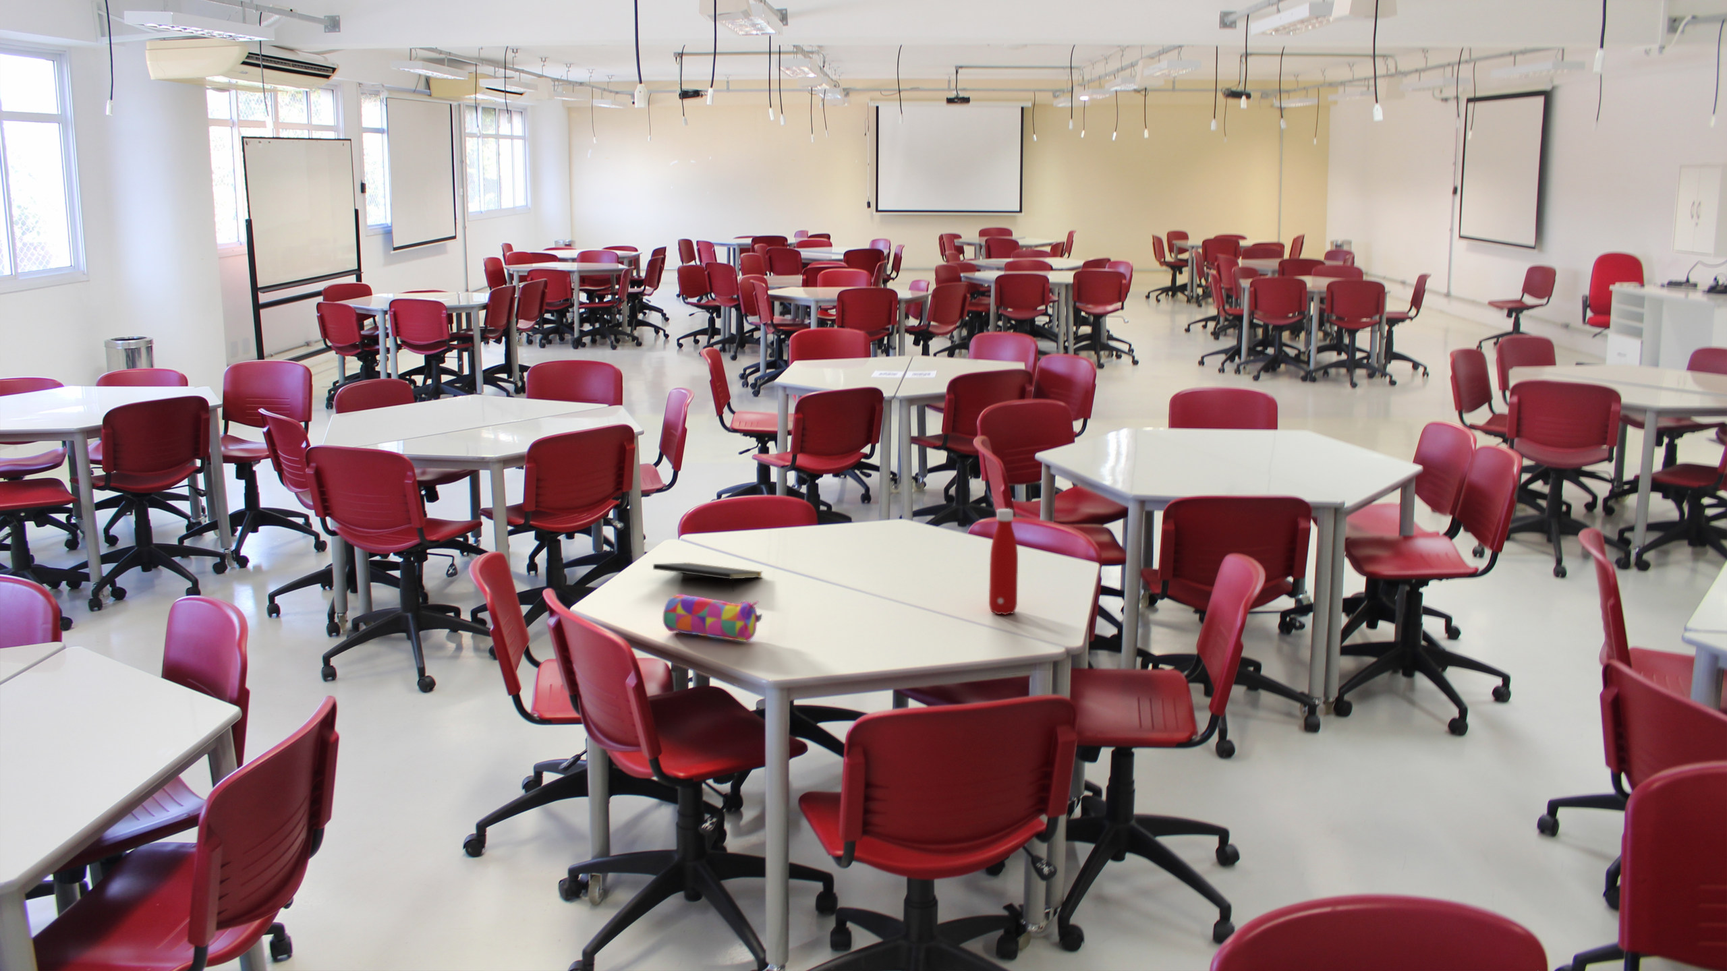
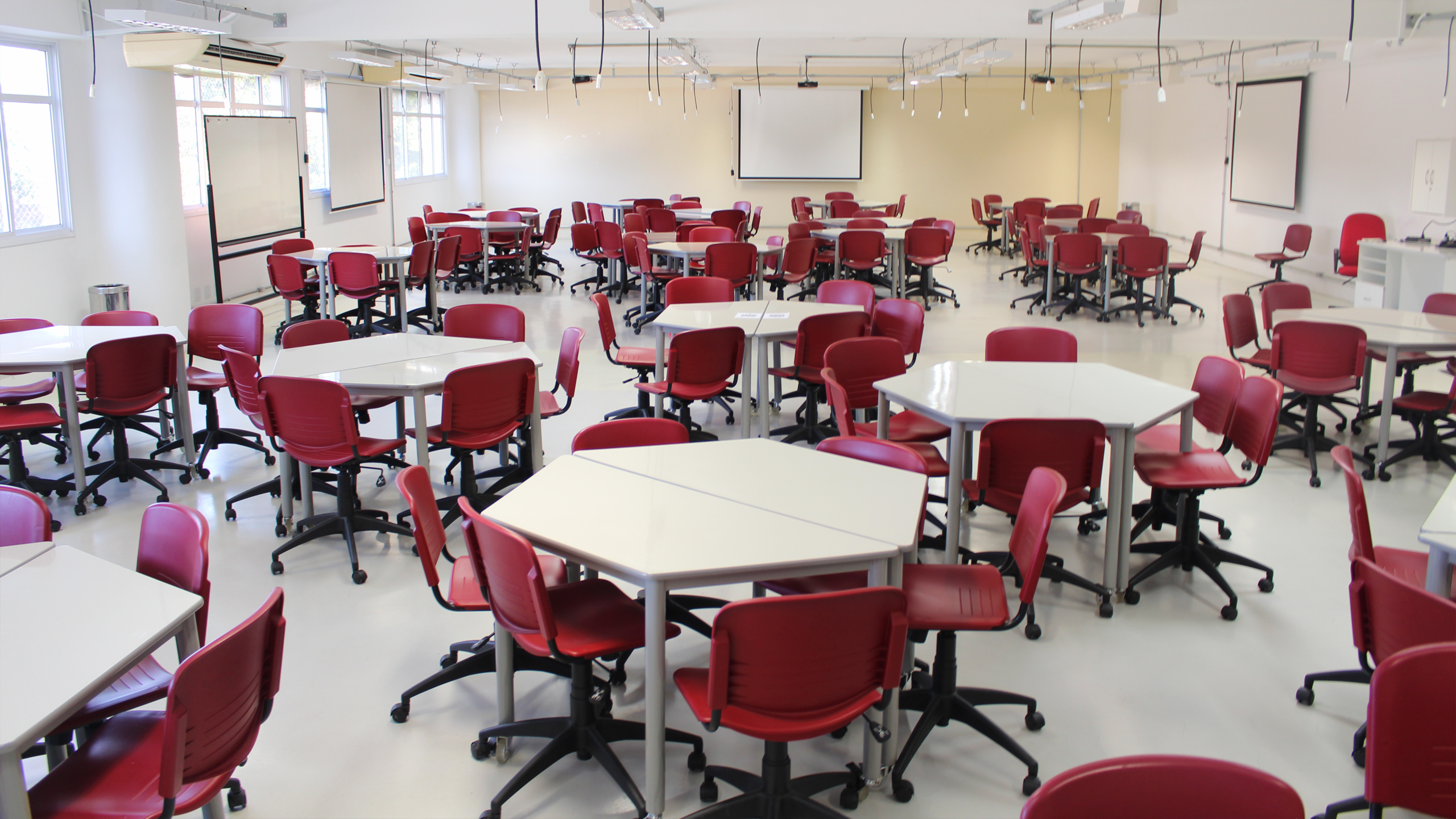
- pencil case [663,594,763,643]
- bottle [988,507,1019,615]
- notepad [652,562,764,592]
